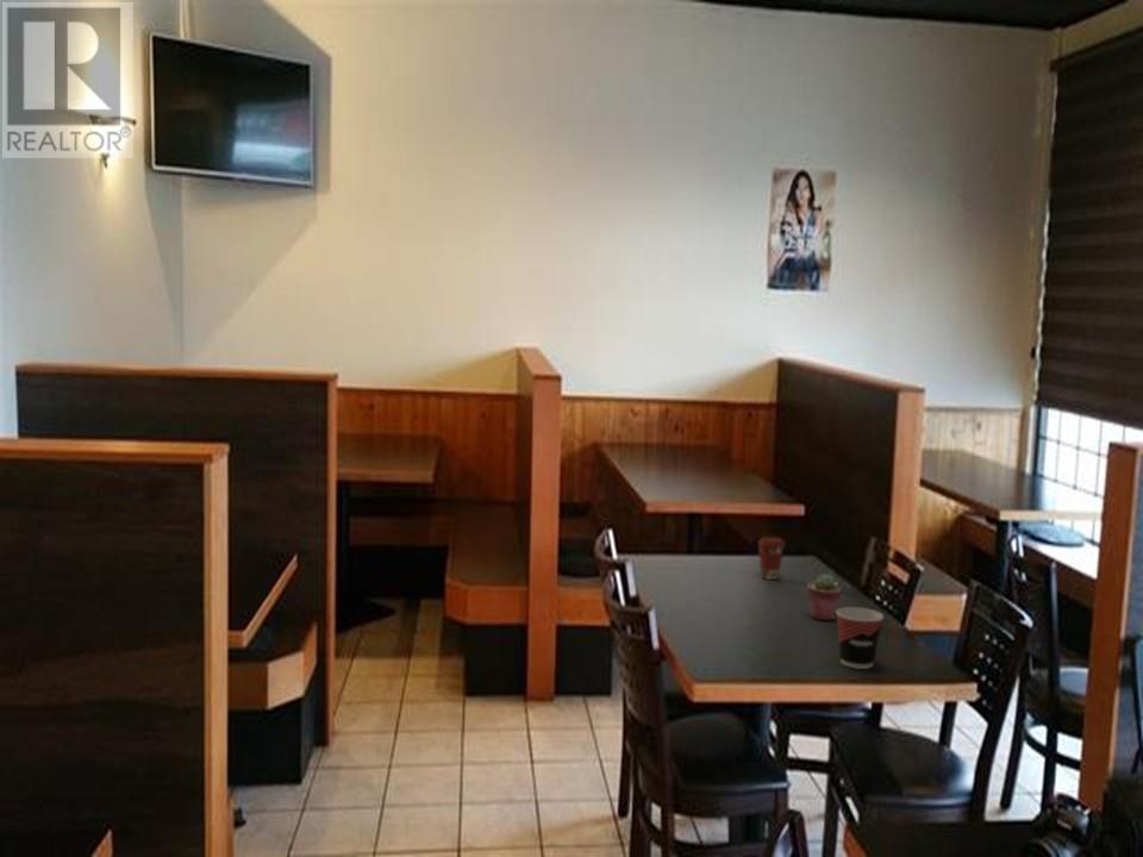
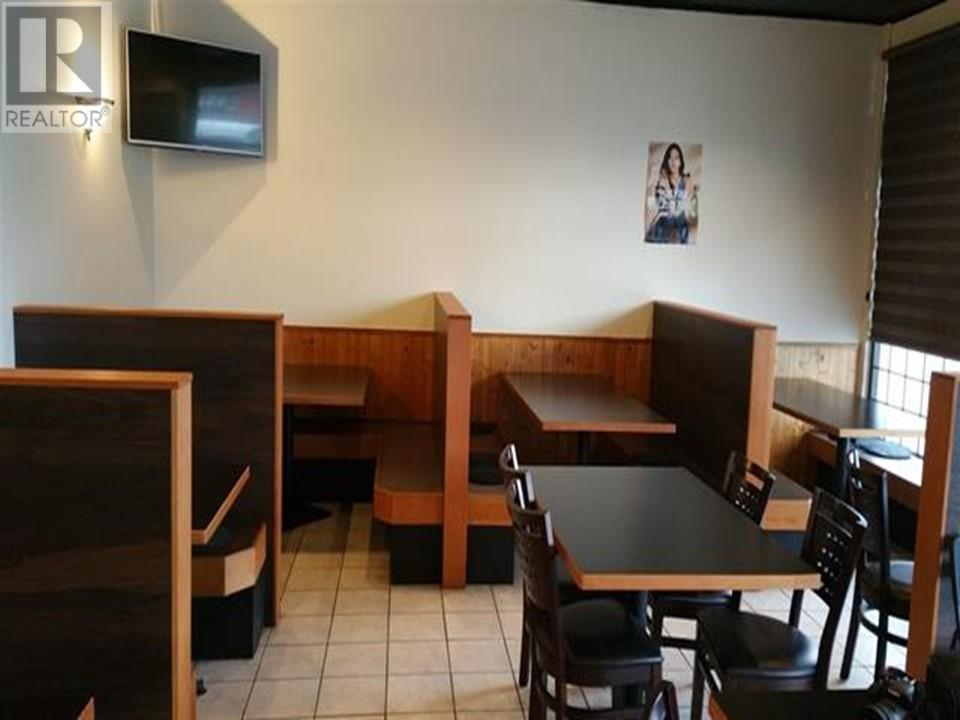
- coffee cup [757,536,787,581]
- cup [835,606,885,670]
- potted succulent [806,573,843,621]
